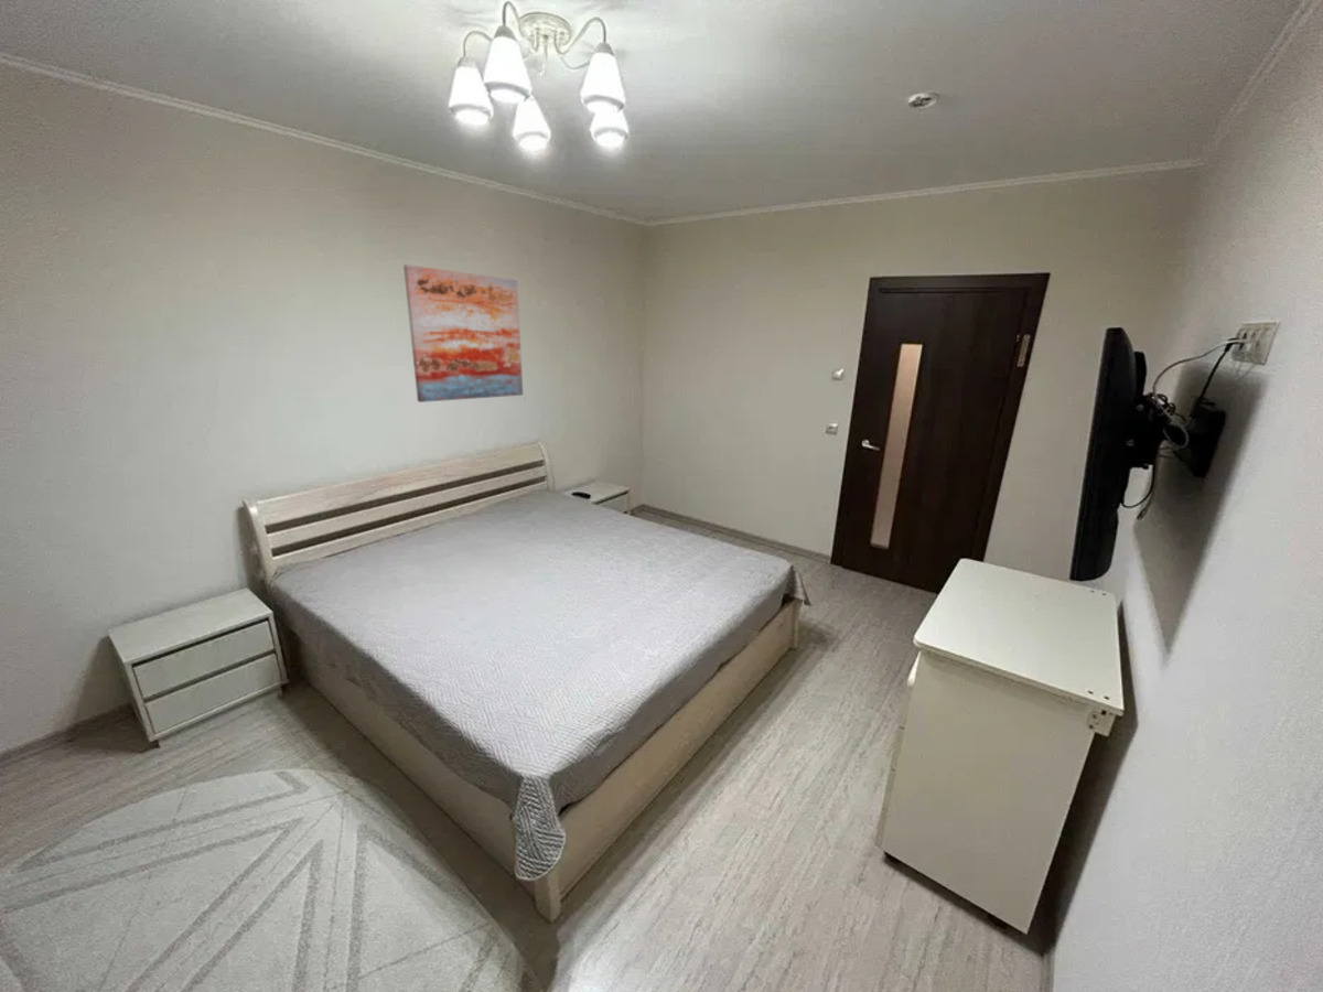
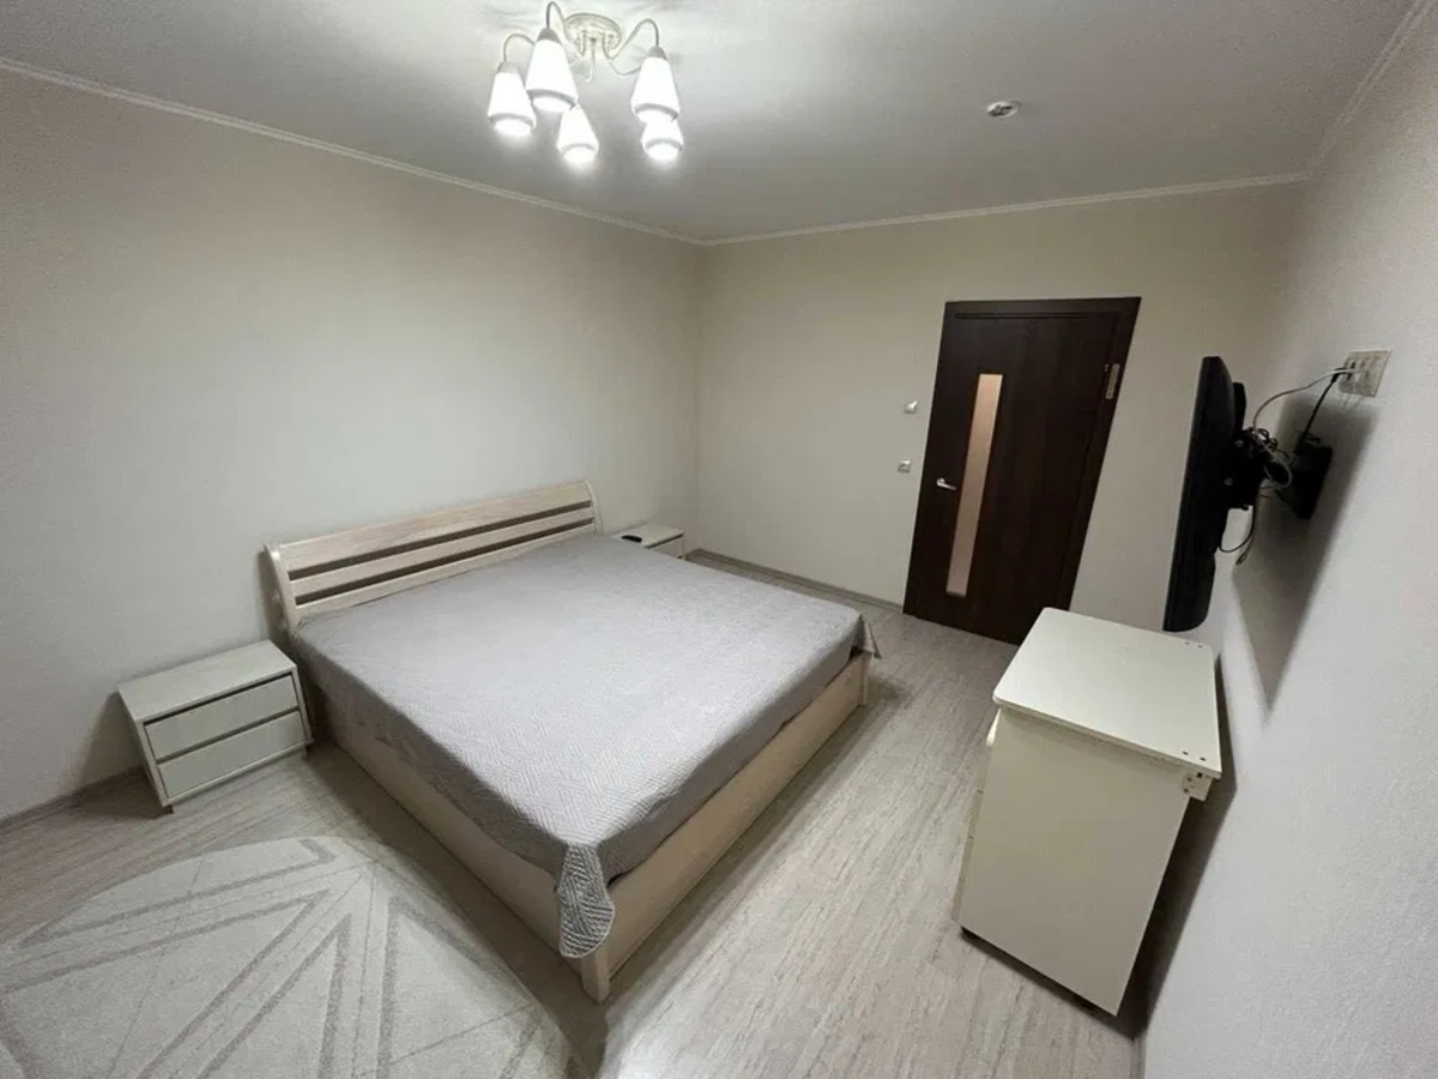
- wall art [402,263,524,403]
